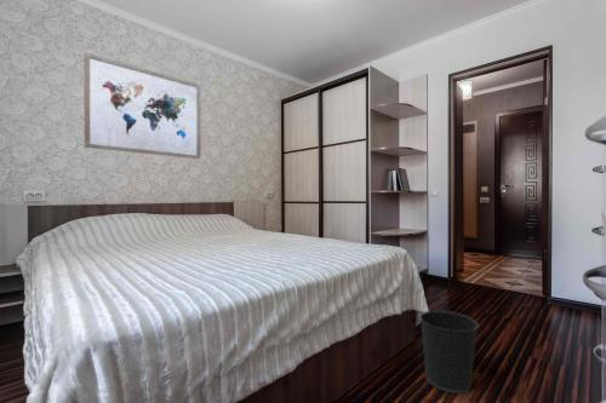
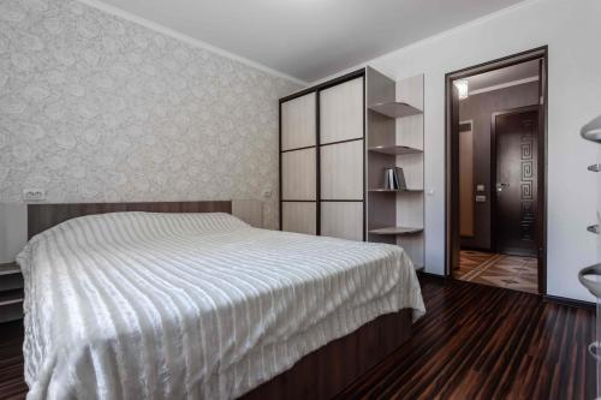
- wall art [82,51,202,160]
- wastebasket [418,310,480,395]
